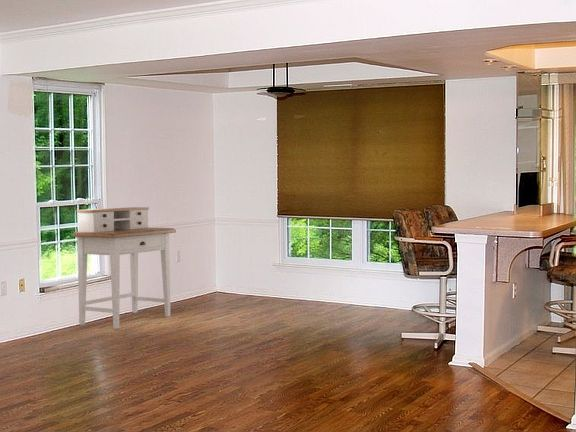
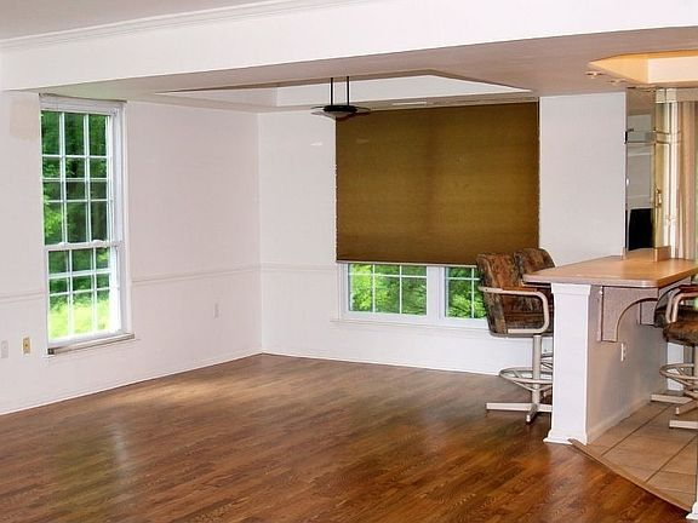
- desk [72,206,177,330]
